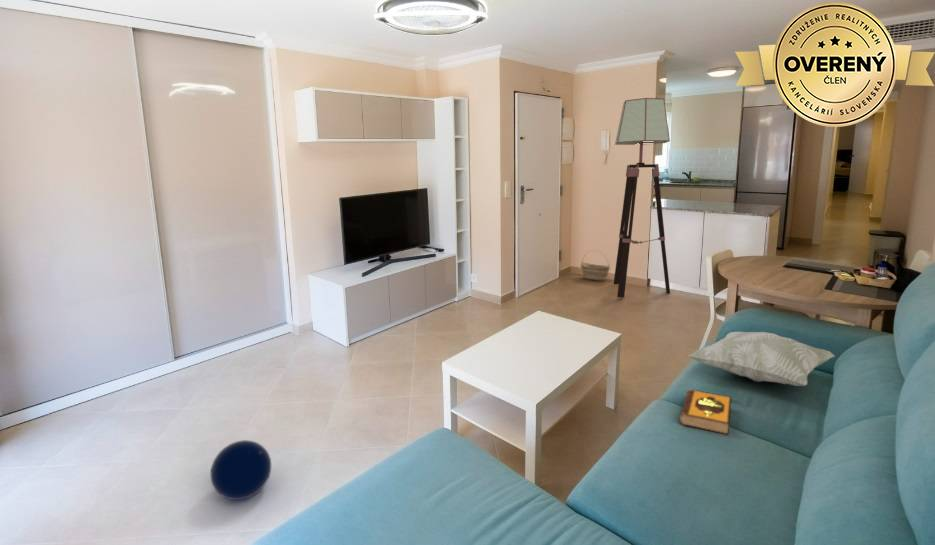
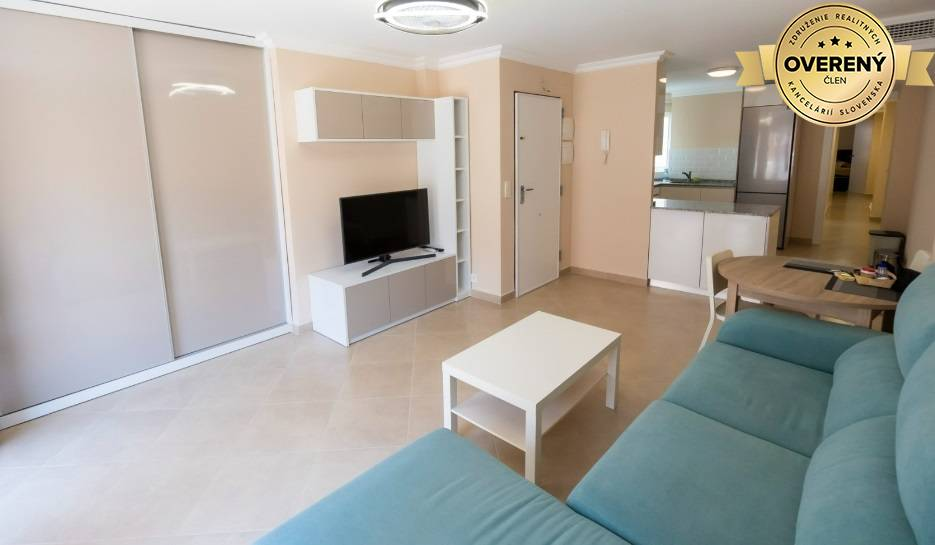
- basket [580,249,611,282]
- decorative pillow [687,331,836,387]
- ball [209,439,272,501]
- floor lamp [613,97,671,299]
- hardback book [678,389,733,435]
